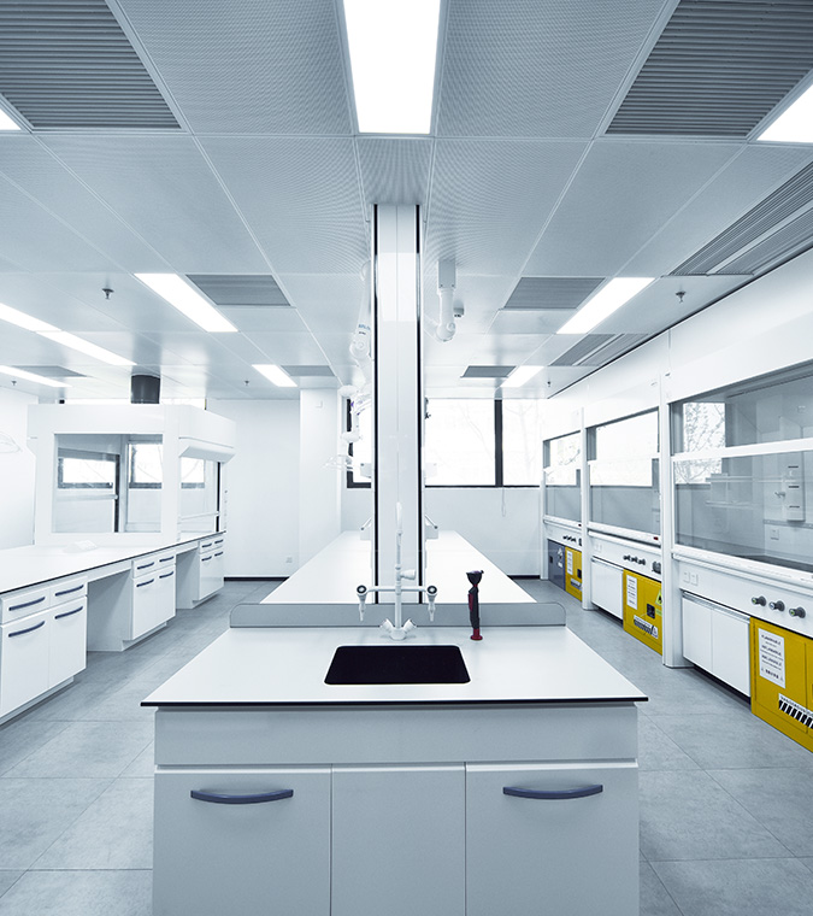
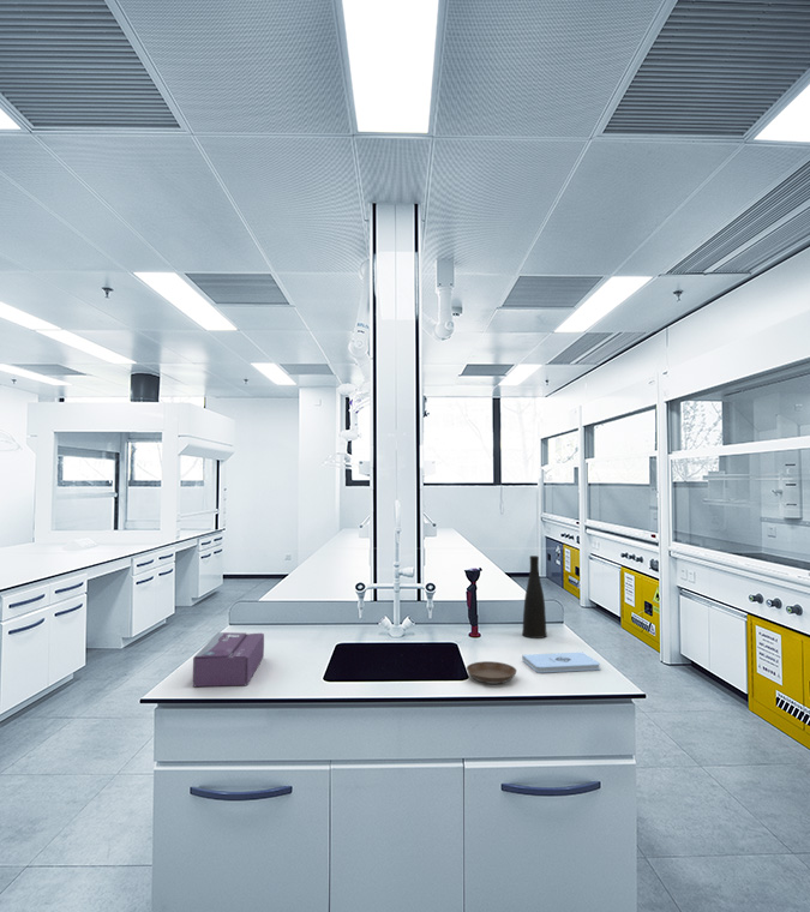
+ saucer [466,660,518,685]
+ tissue box [192,631,265,688]
+ vase [521,554,548,640]
+ notepad [521,652,601,674]
